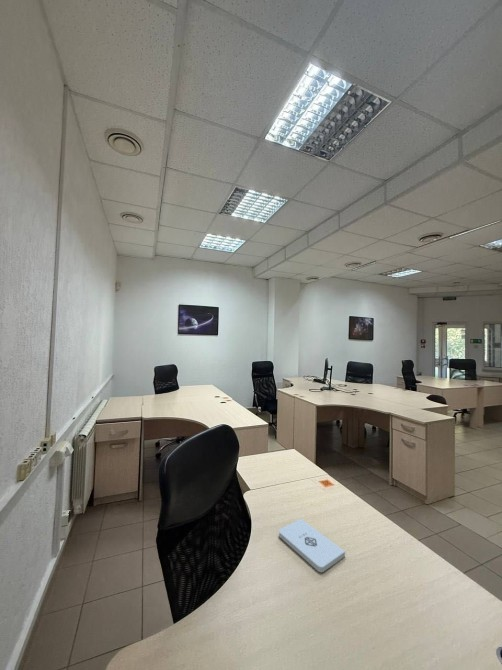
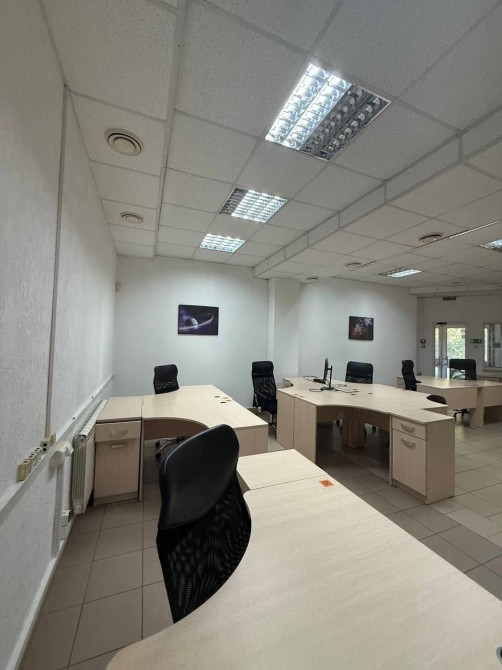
- notepad [278,518,346,573]
